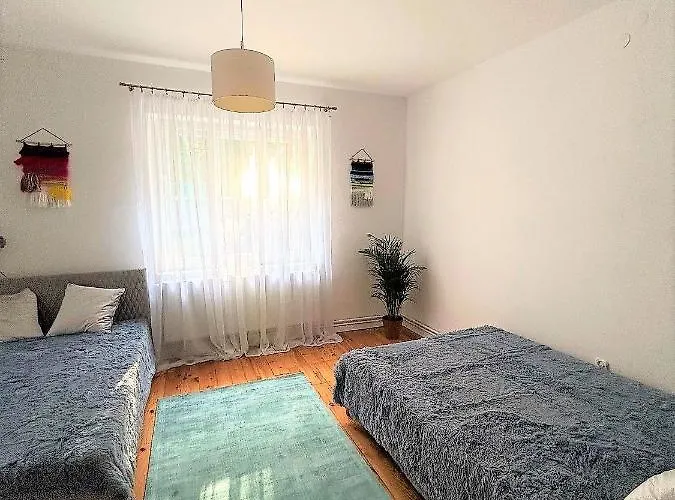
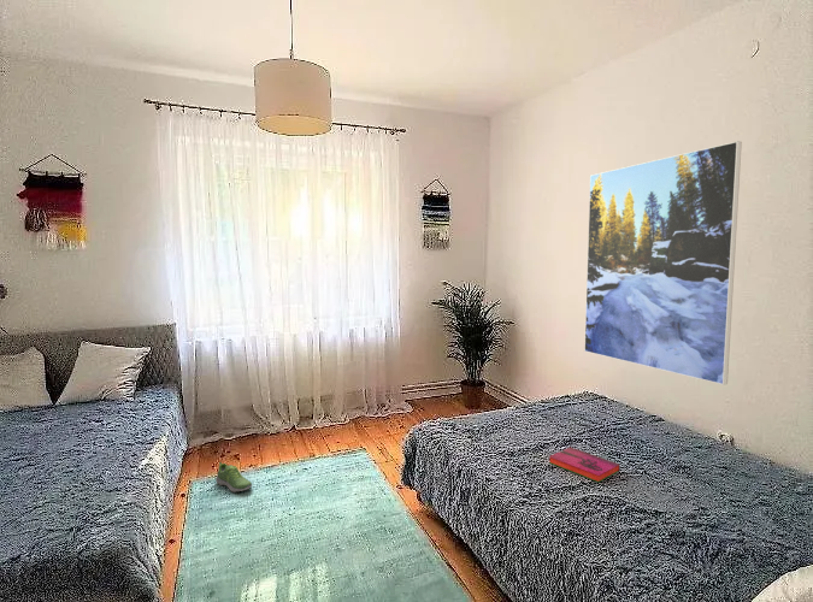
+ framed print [583,140,743,386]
+ shoe [214,461,253,492]
+ hardback book [548,445,621,483]
